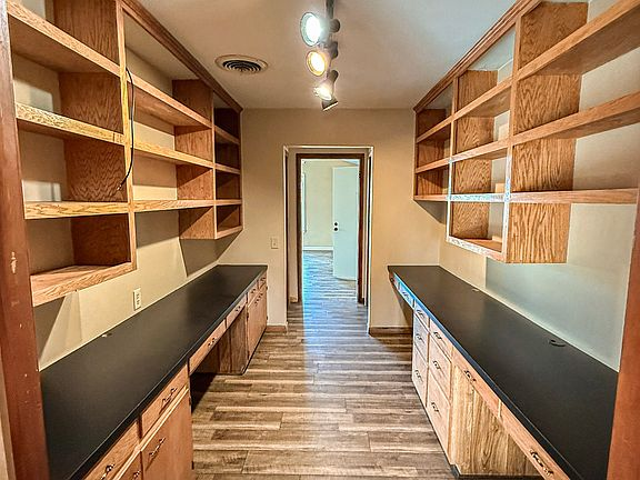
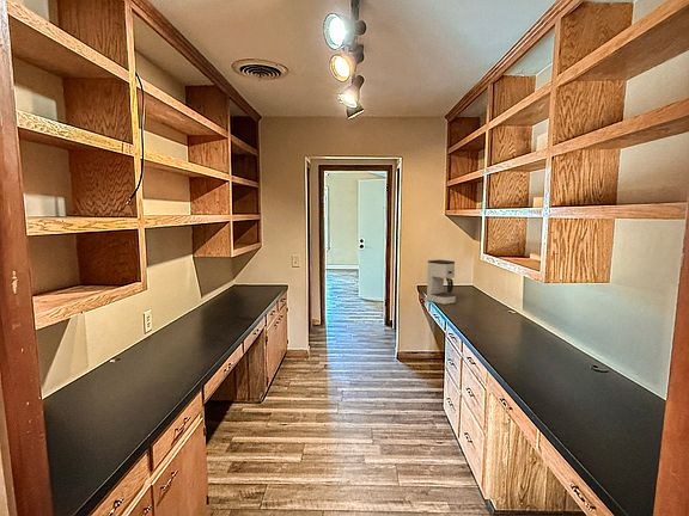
+ coffee maker [426,258,457,306]
